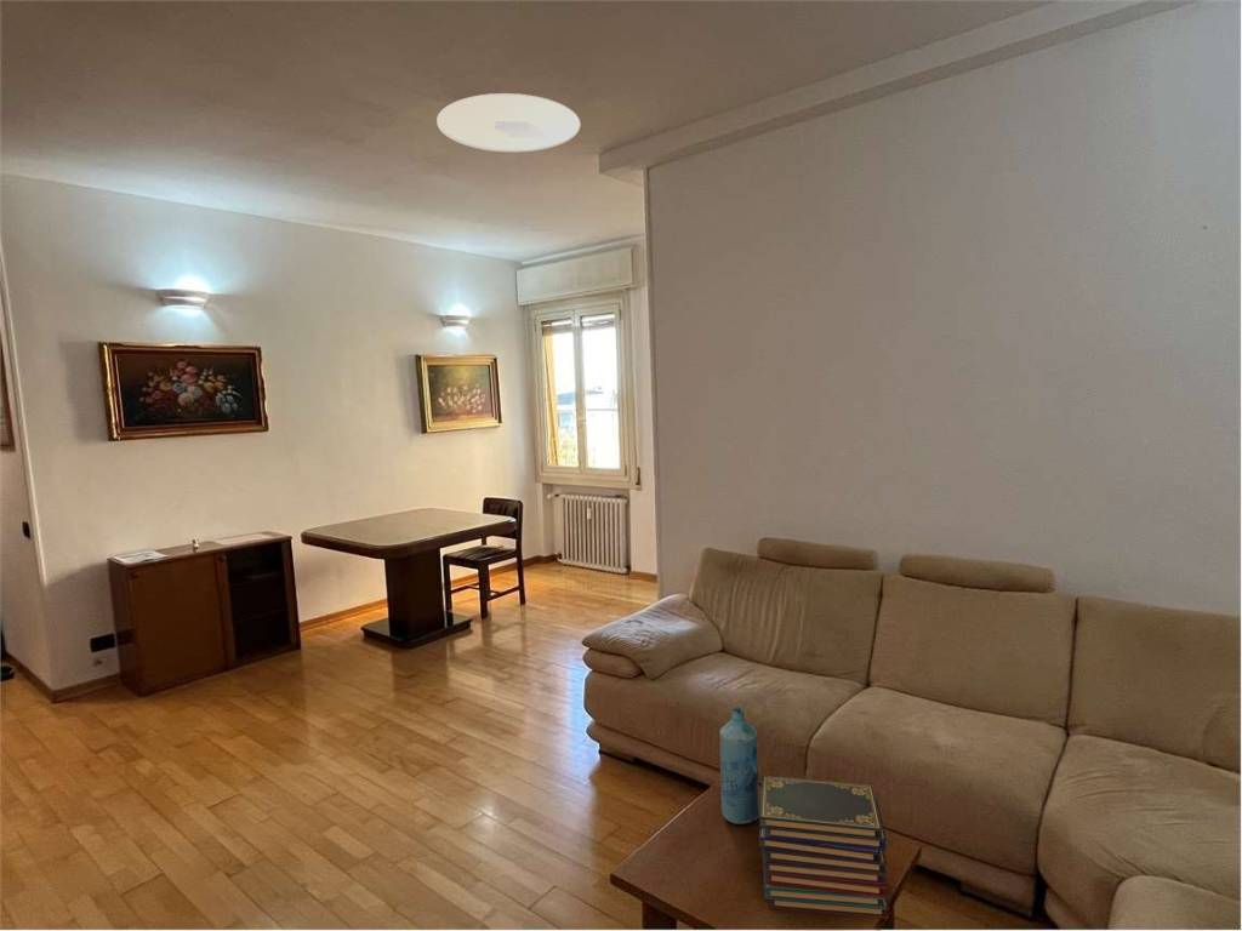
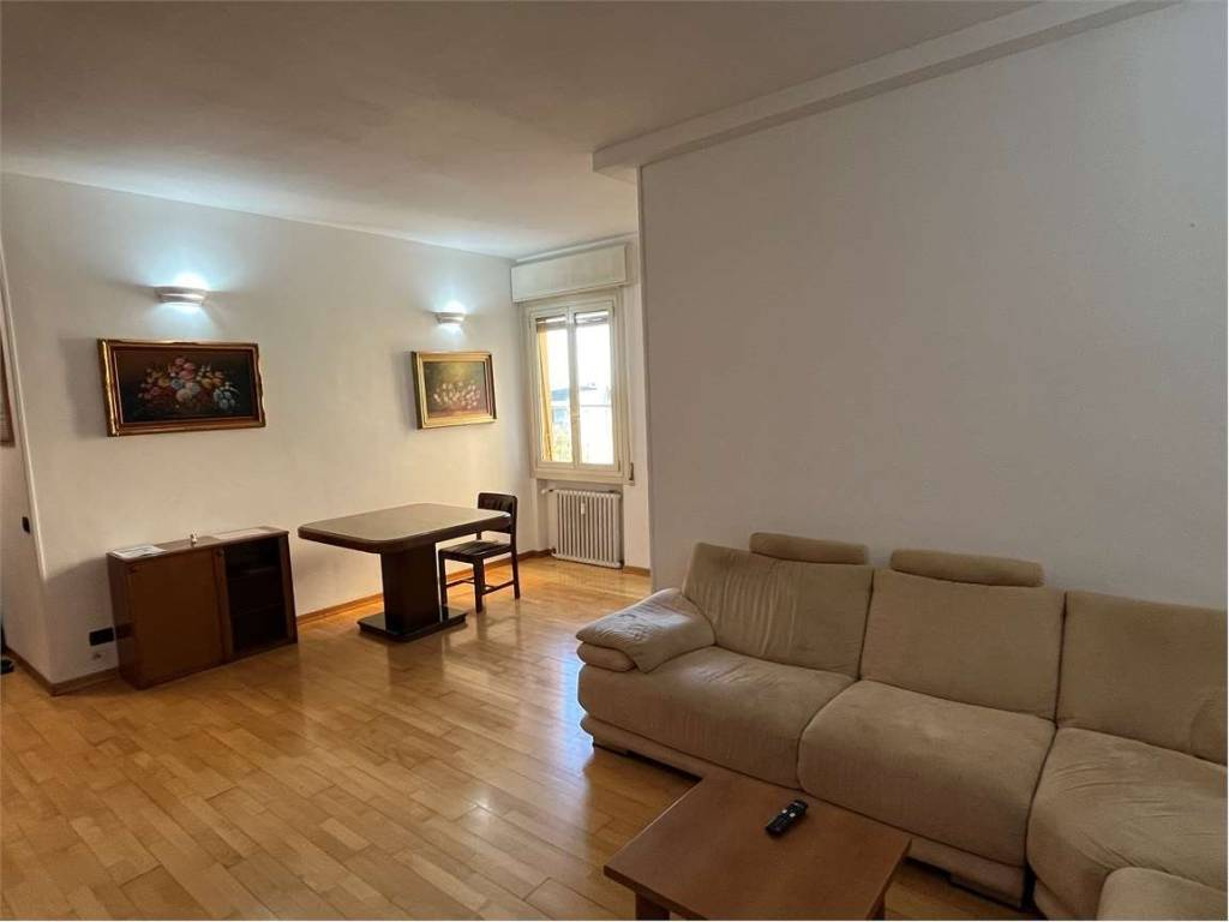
- bottle [719,707,760,826]
- book stack [758,775,890,920]
- ceiling light [435,92,581,153]
